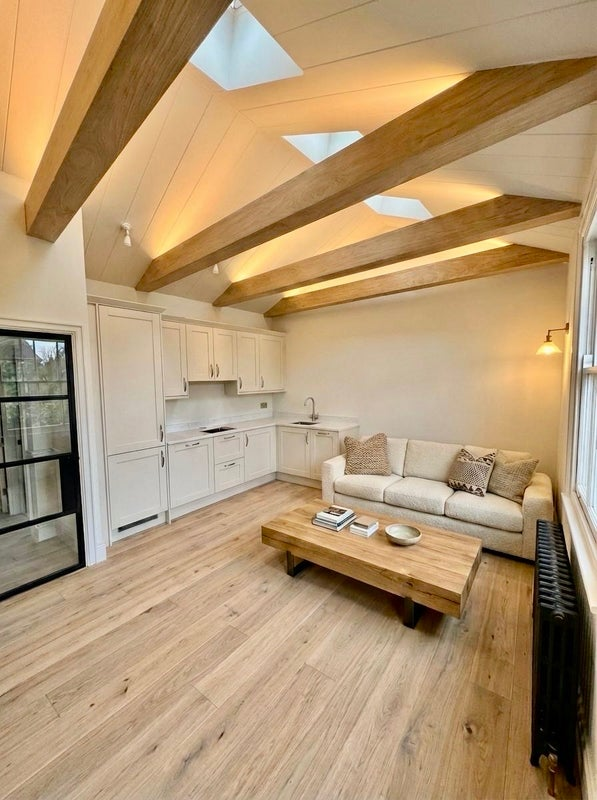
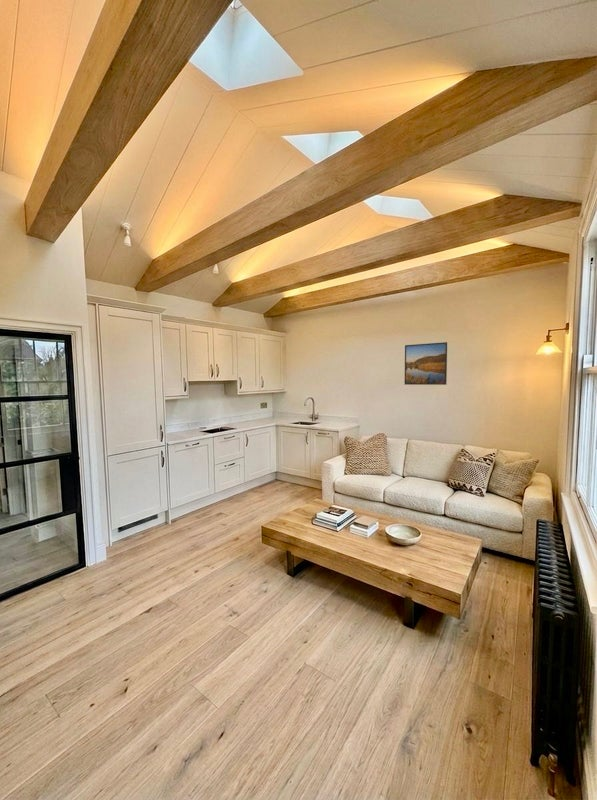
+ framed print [404,341,448,386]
